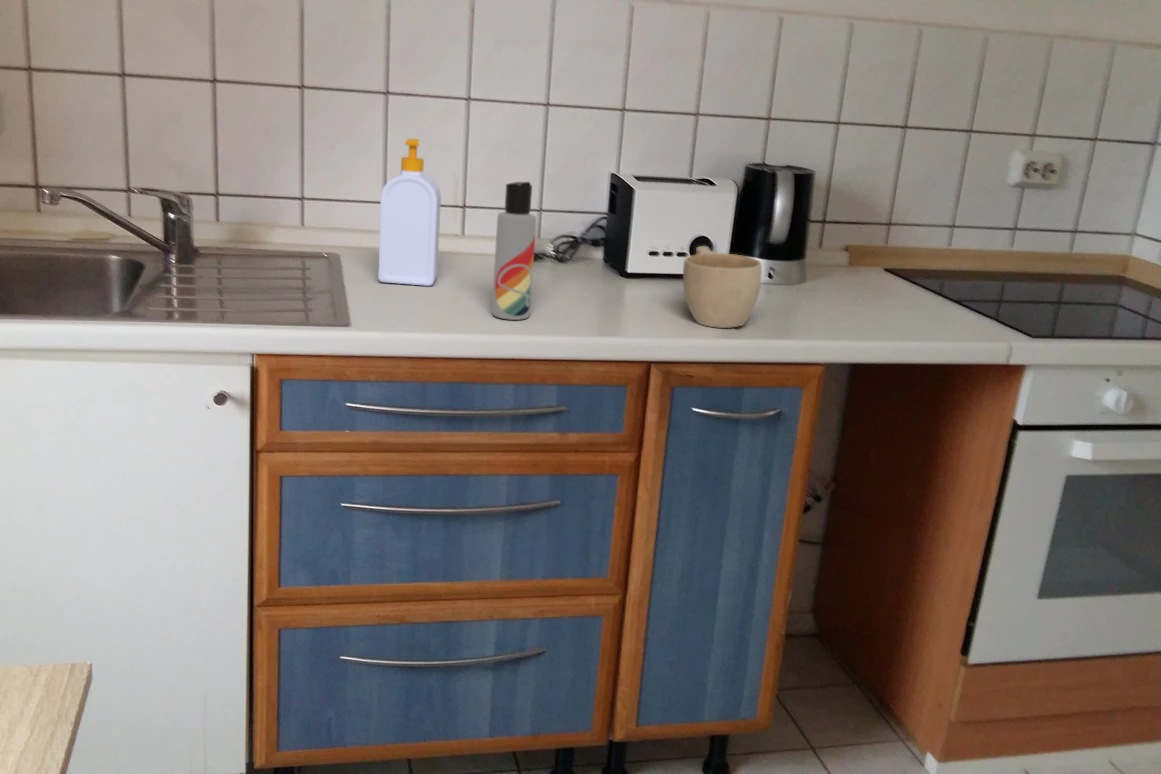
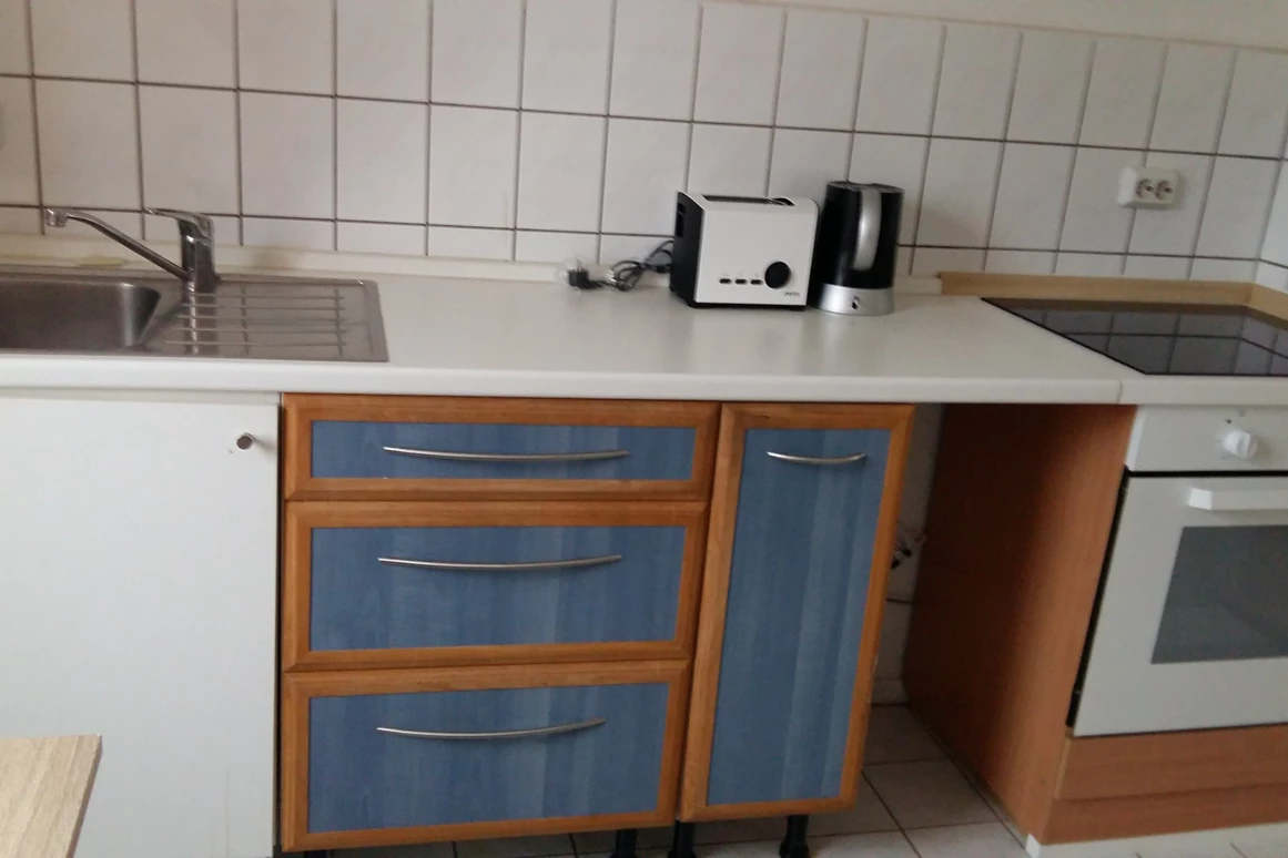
- cup [682,245,763,329]
- lotion bottle [491,181,537,321]
- soap bottle [377,138,442,287]
